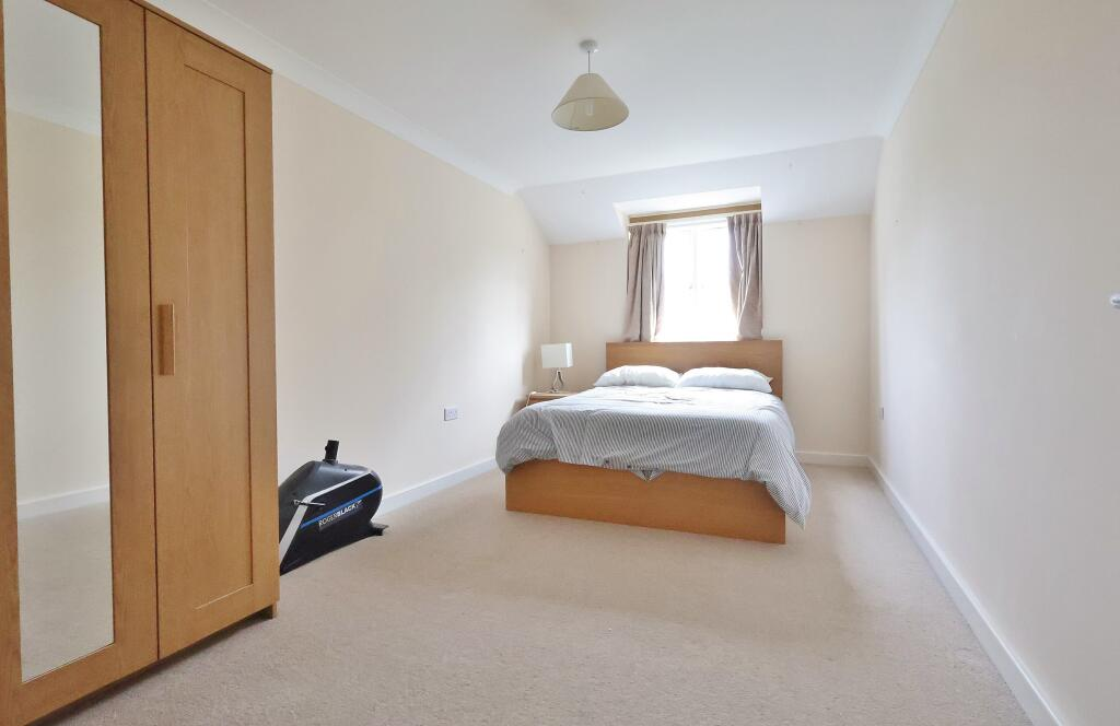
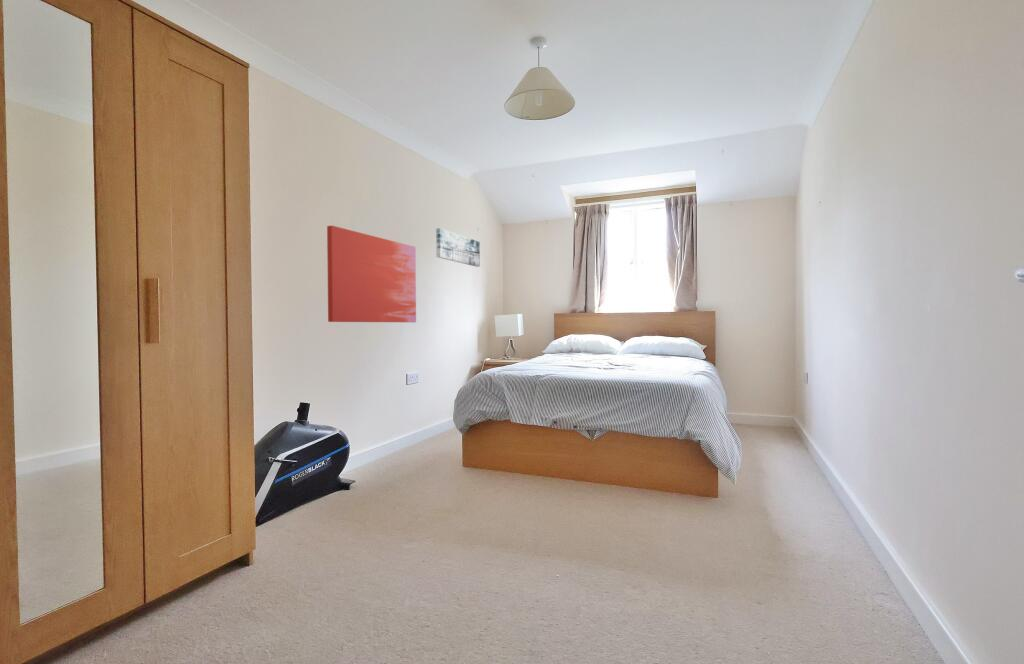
+ wall art [435,227,481,268]
+ wall art [326,225,417,323]
